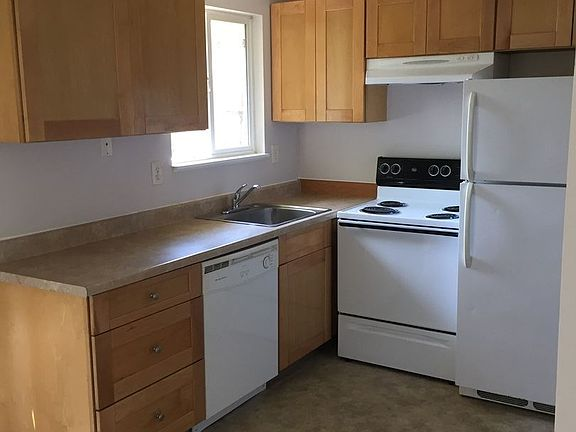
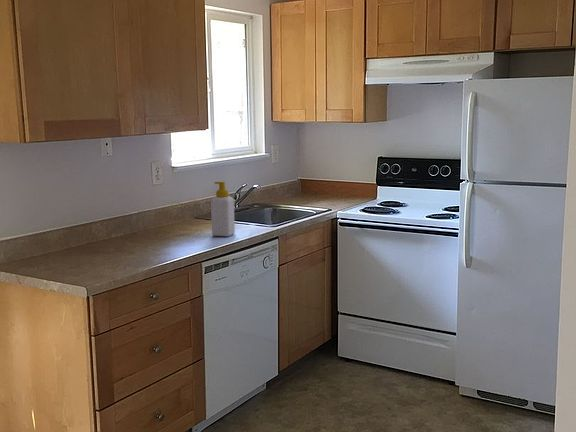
+ soap bottle [210,181,236,237]
